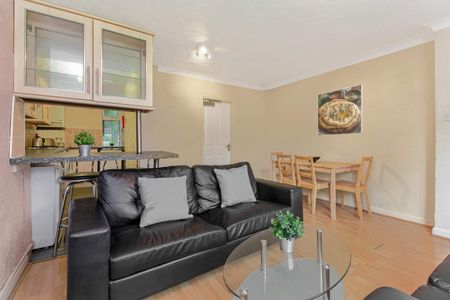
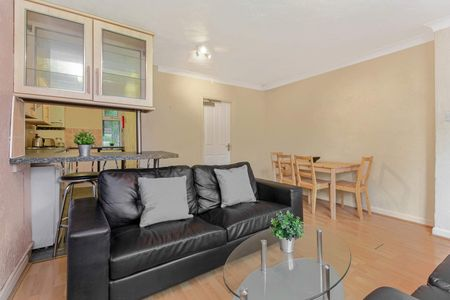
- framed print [317,83,364,137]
